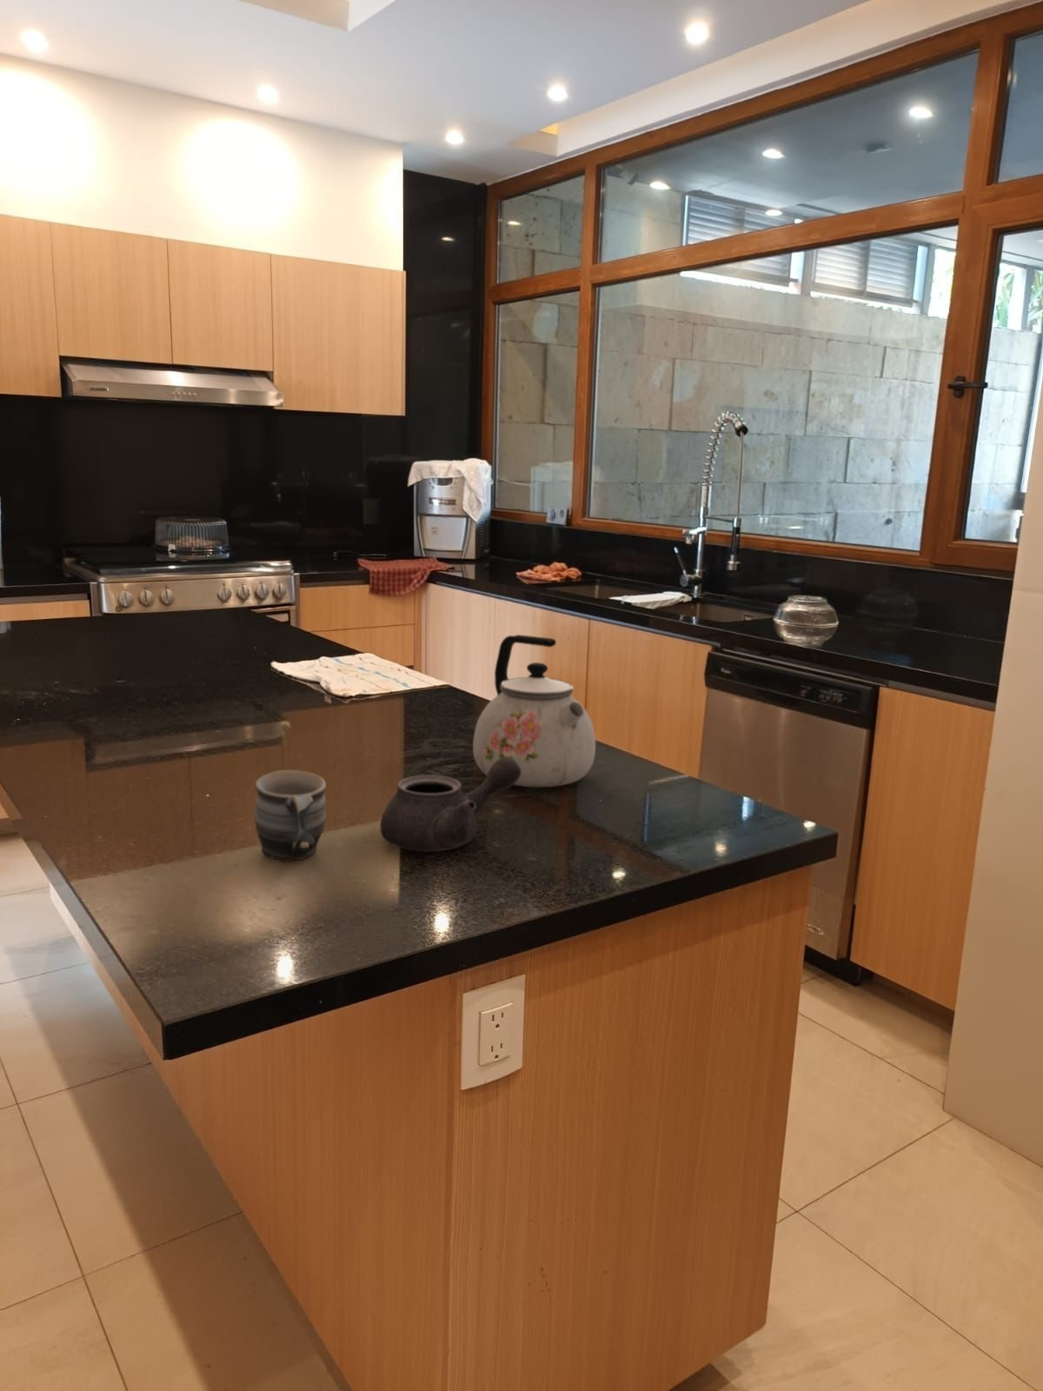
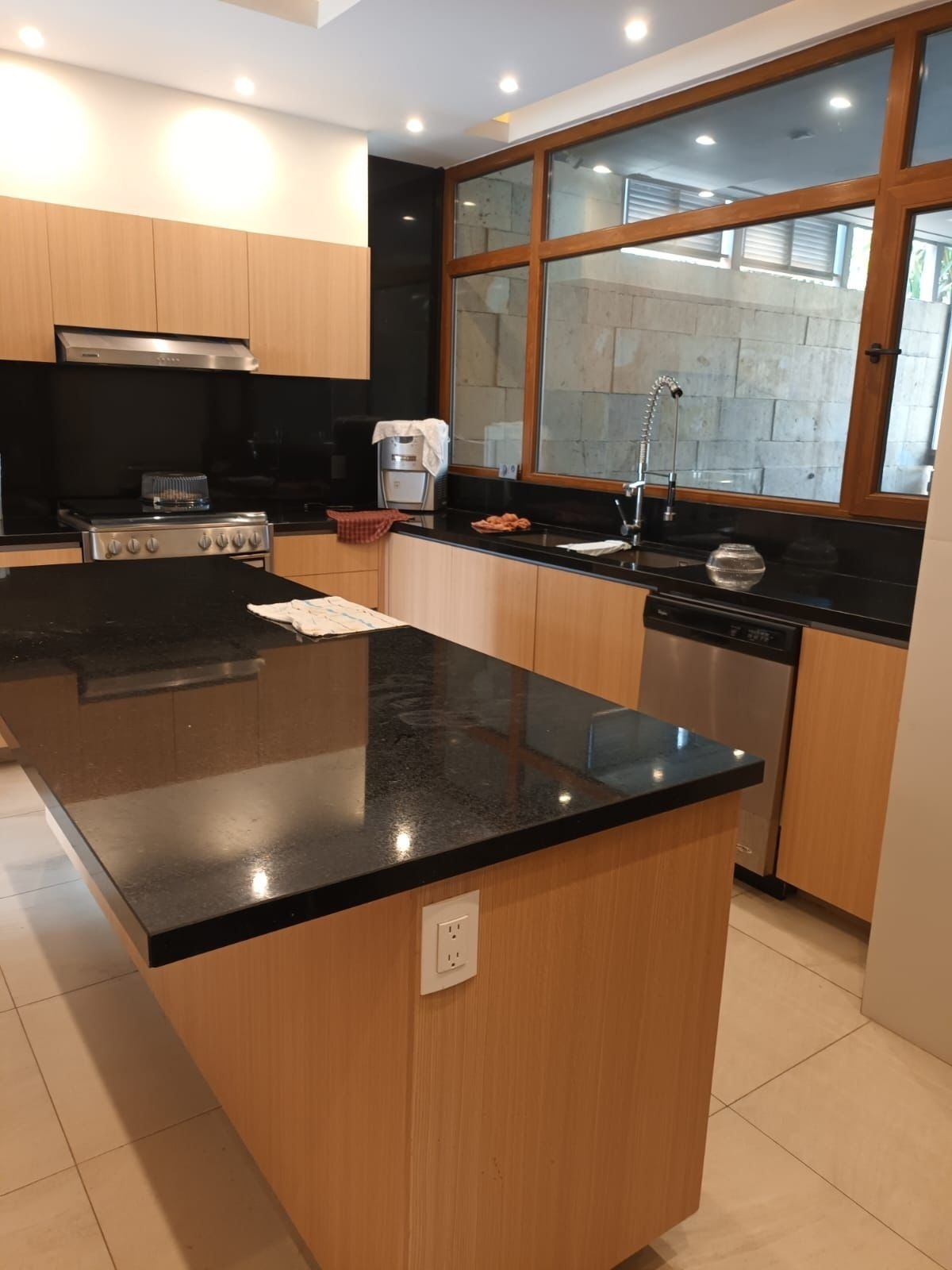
- kettle [472,634,596,788]
- mug [254,769,326,862]
- teapot [379,757,520,852]
